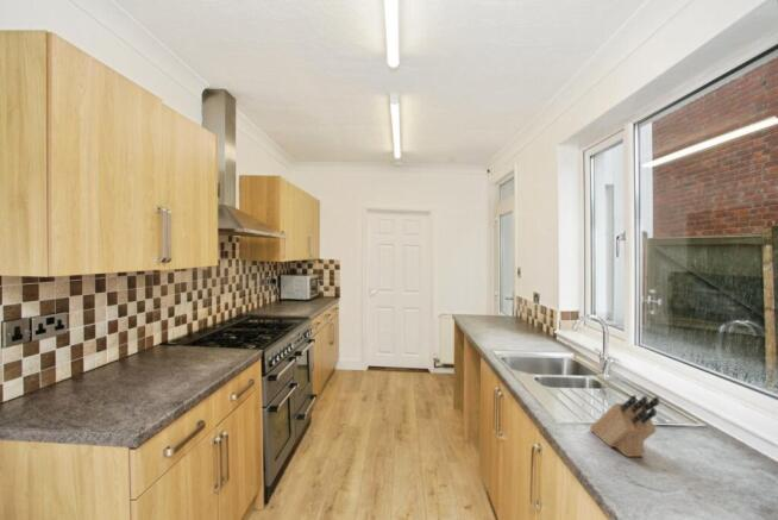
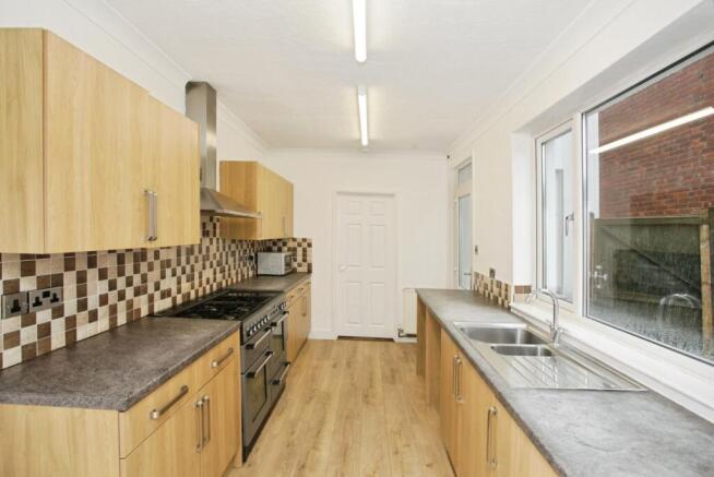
- knife block [589,394,660,458]
